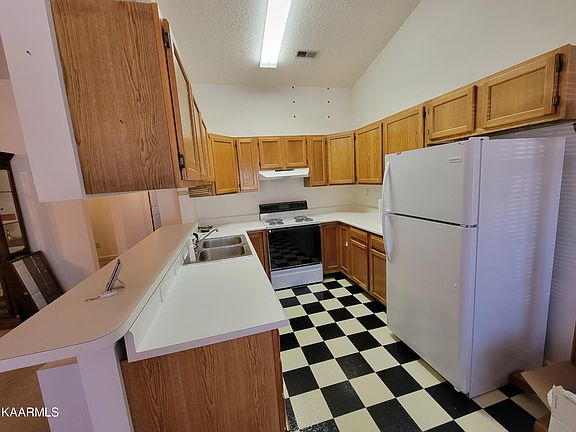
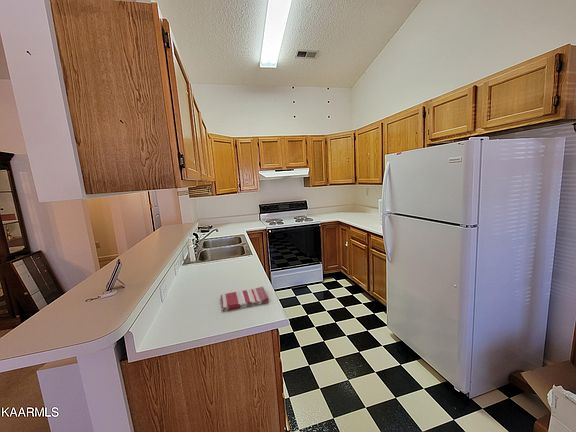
+ dish towel [220,286,270,312]
